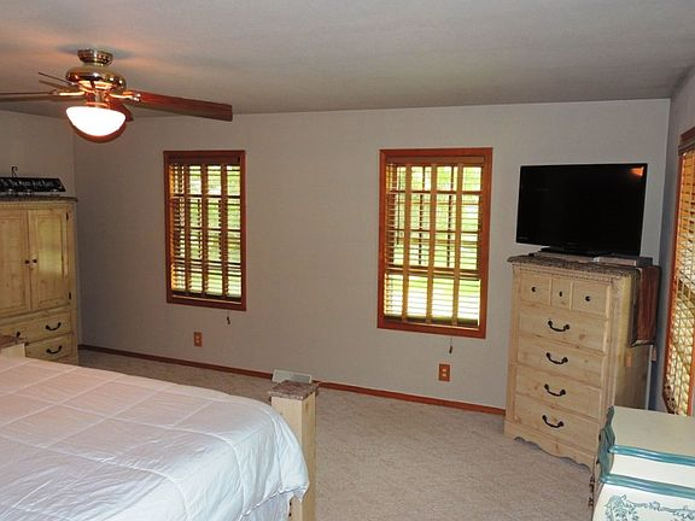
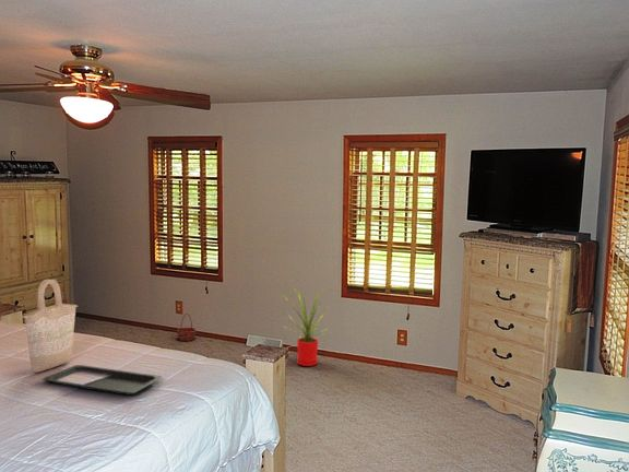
+ serving tray [41,364,164,397]
+ house plant [277,286,333,367]
+ basket [176,312,197,342]
+ shopping bag [23,279,78,374]
